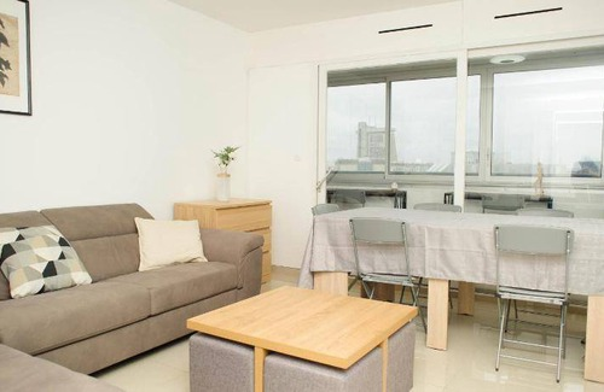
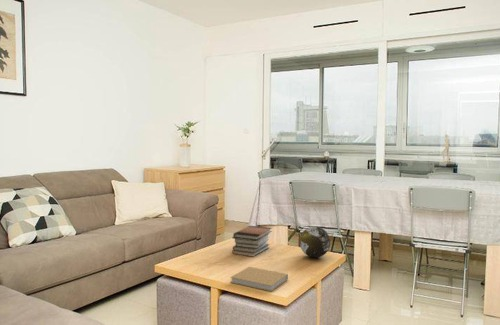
+ book [229,266,289,293]
+ decorative orb [298,225,331,259]
+ book stack [231,225,273,258]
